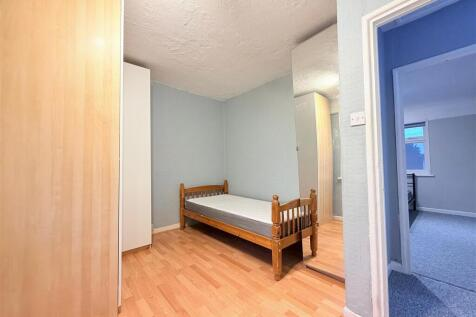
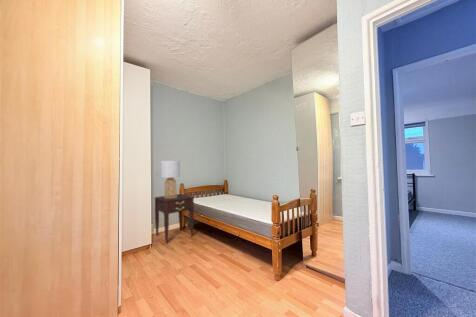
+ lamp [160,160,181,198]
+ nightstand [153,193,195,245]
